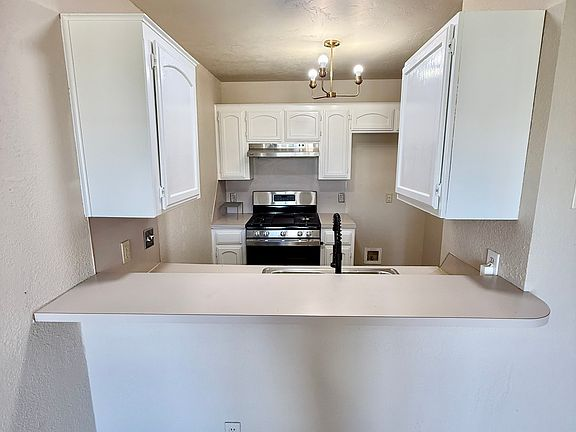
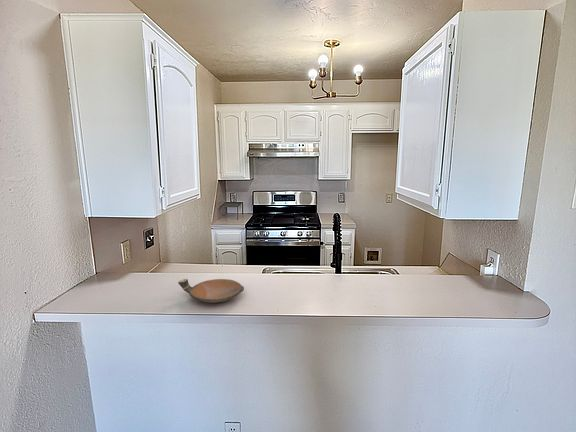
+ bowl [177,278,245,304]
